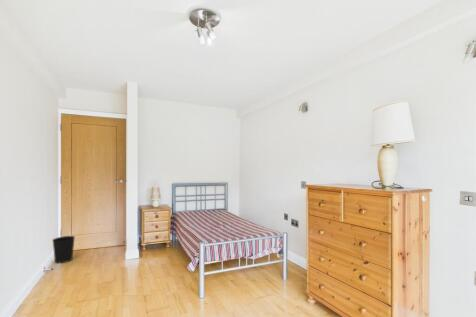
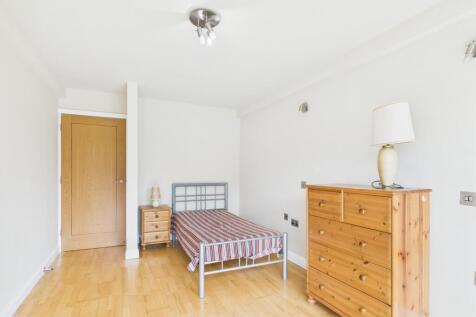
- wastebasket [51,235,76,264]
